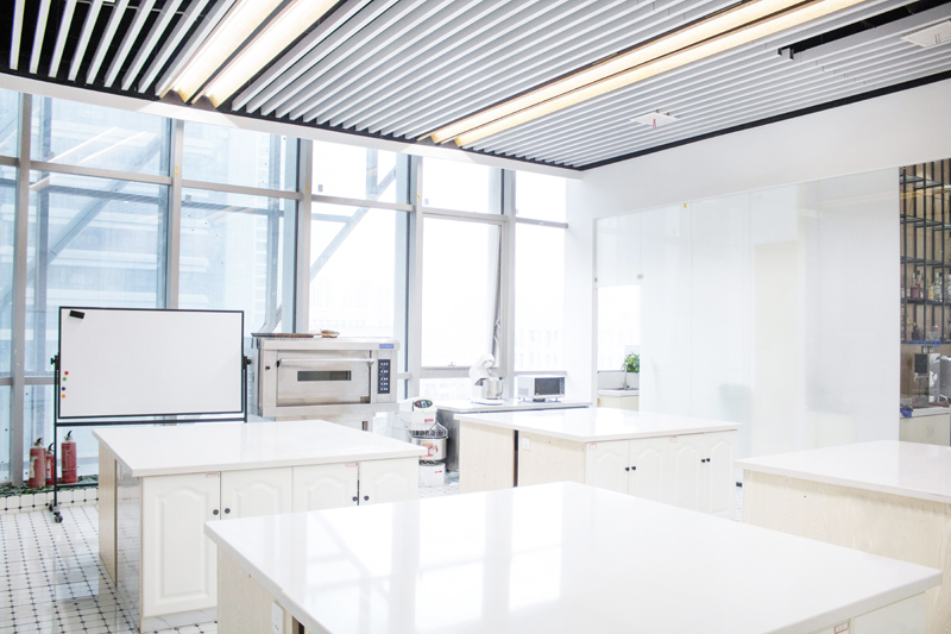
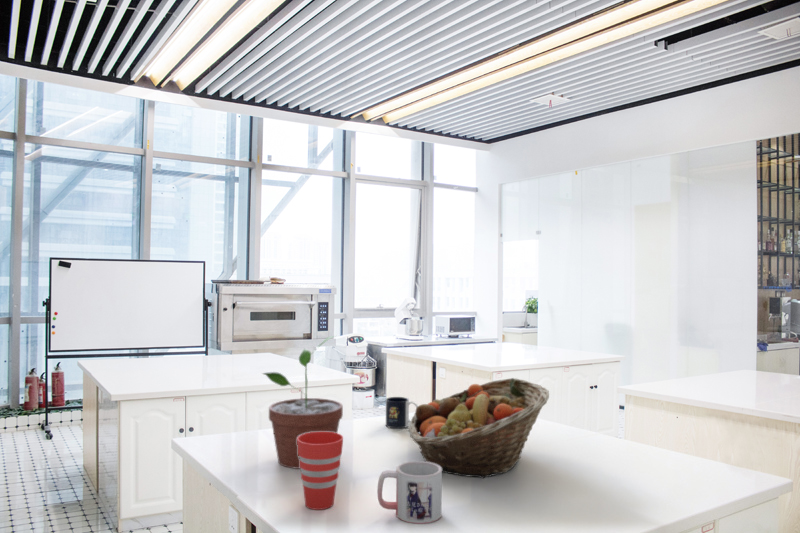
+ fruit basket [408,377,550,479]
+ mug [385,396,419,429]
+ mug [376,460,443,525]
+ cup [297,432,344,511]
+ potted plant [261,335,344,470]
